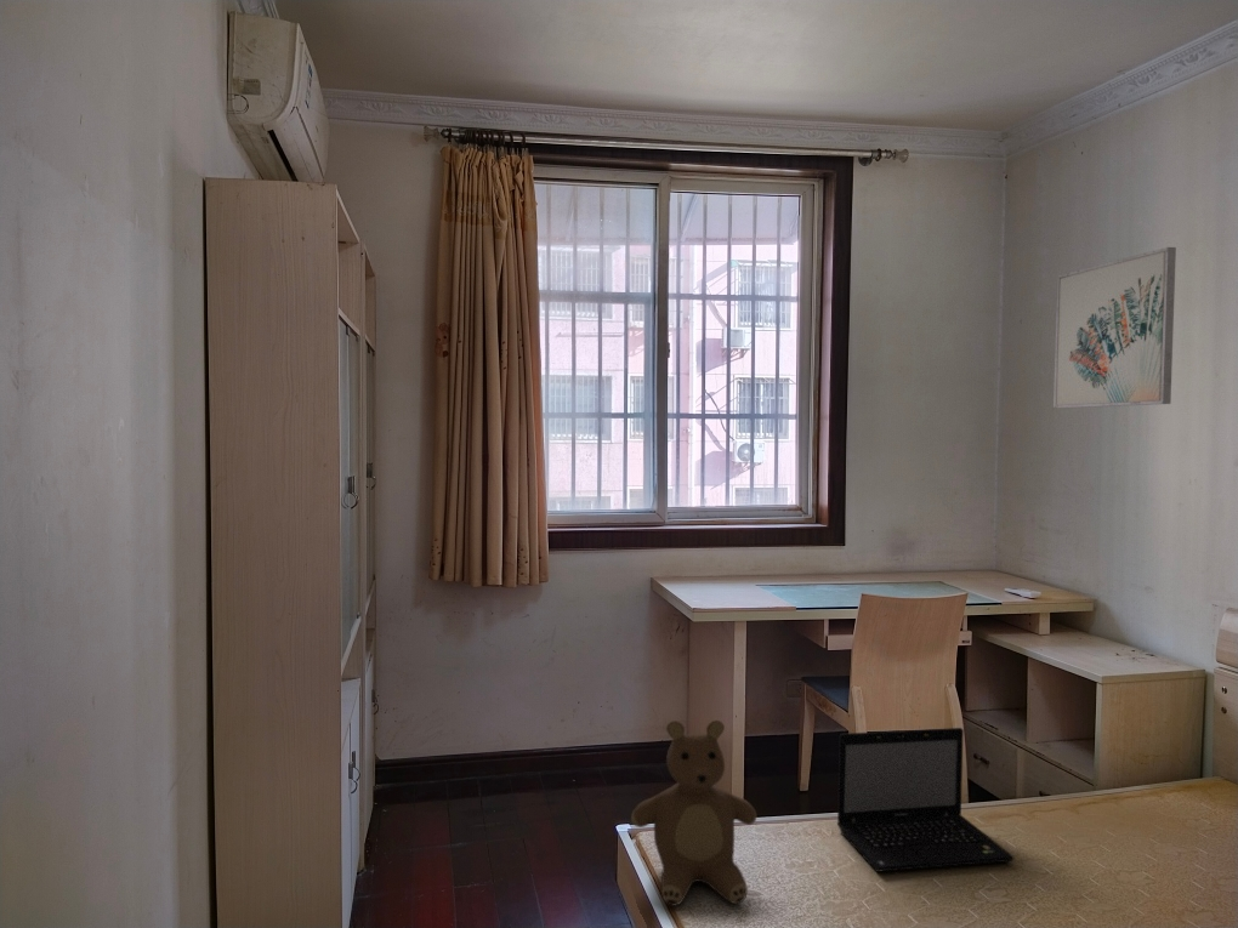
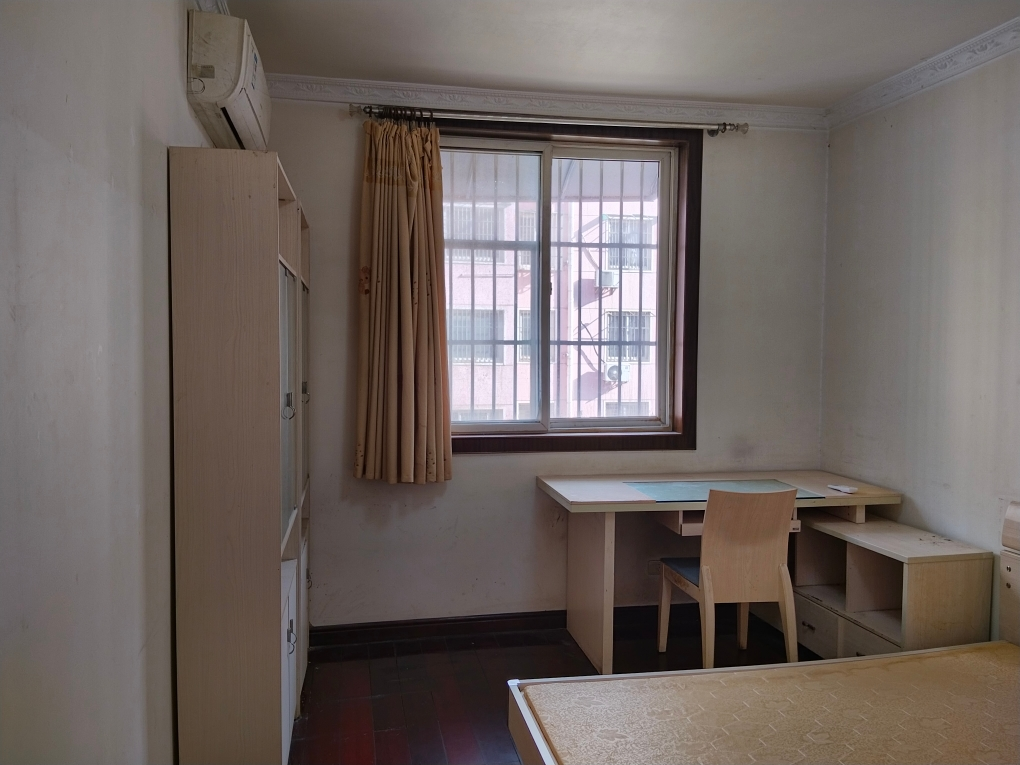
- wall art [1052,246,1177,410]
- teddy bear [630,719,757,907]
- laptop [836,727,1016,873]
